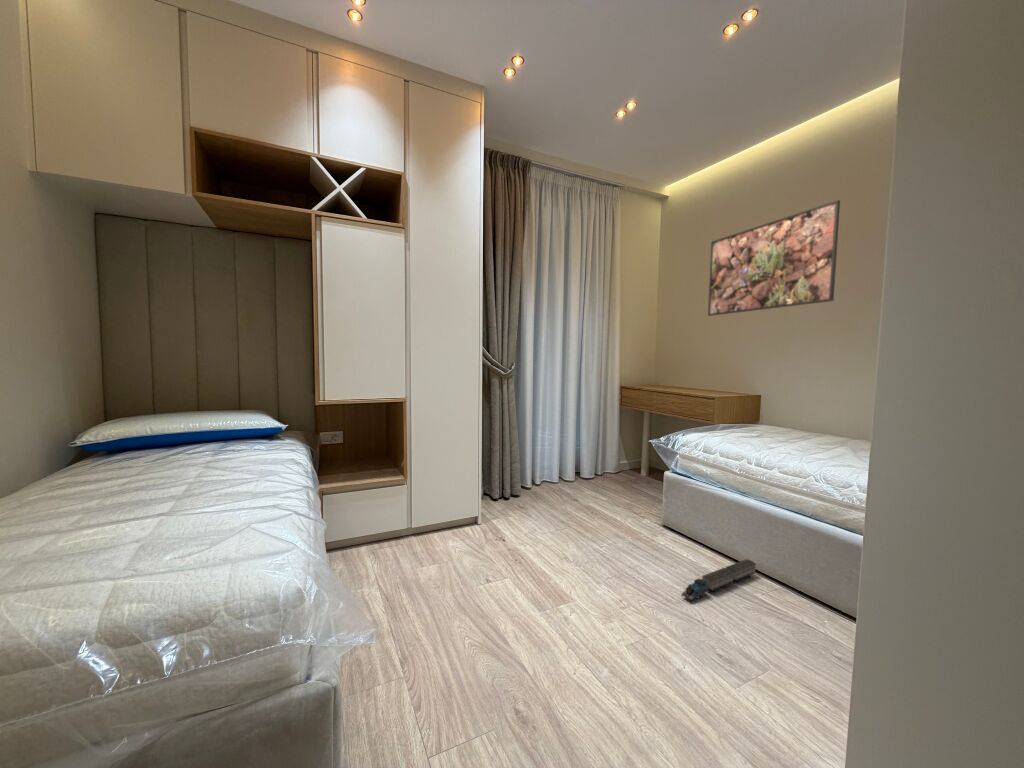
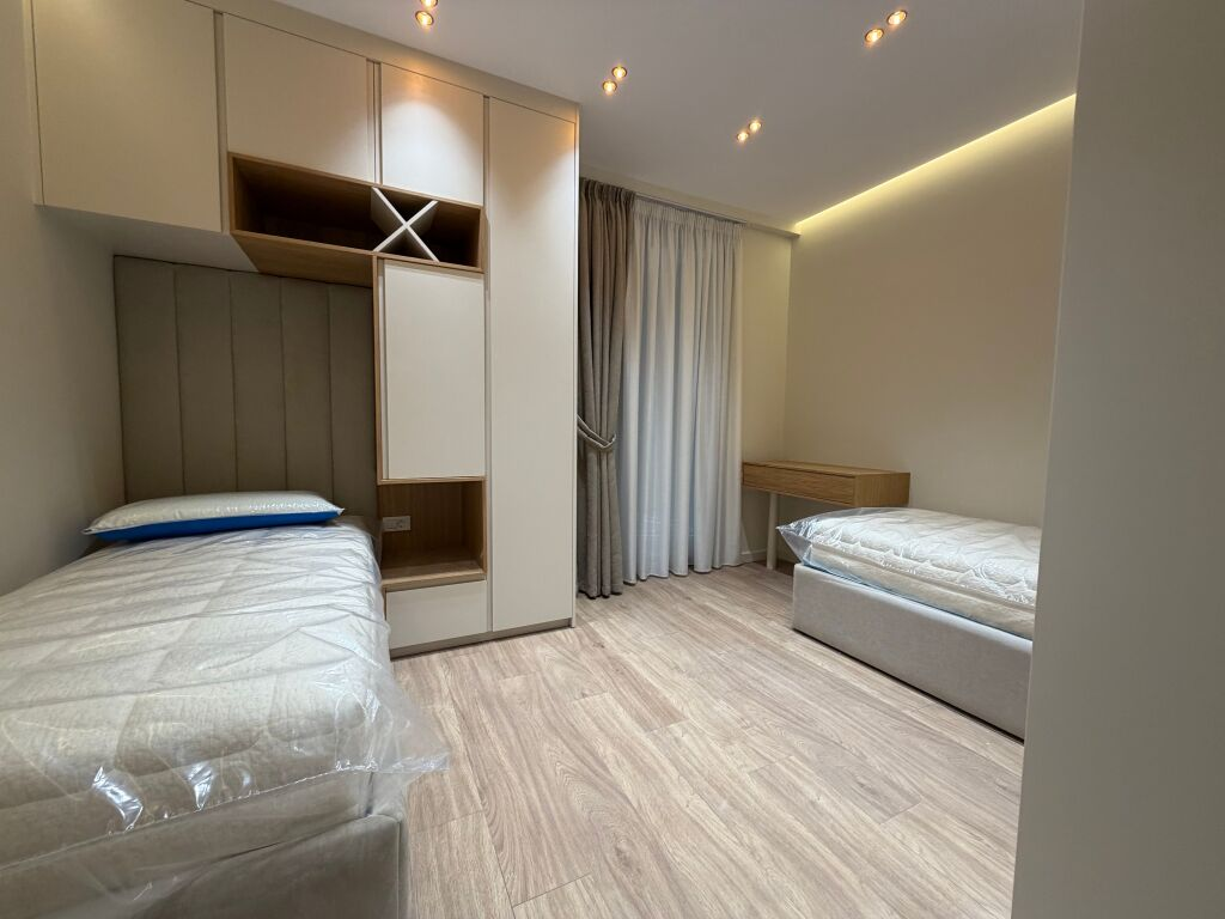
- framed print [707,199,841,317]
- toy train [681,558,757,602]
